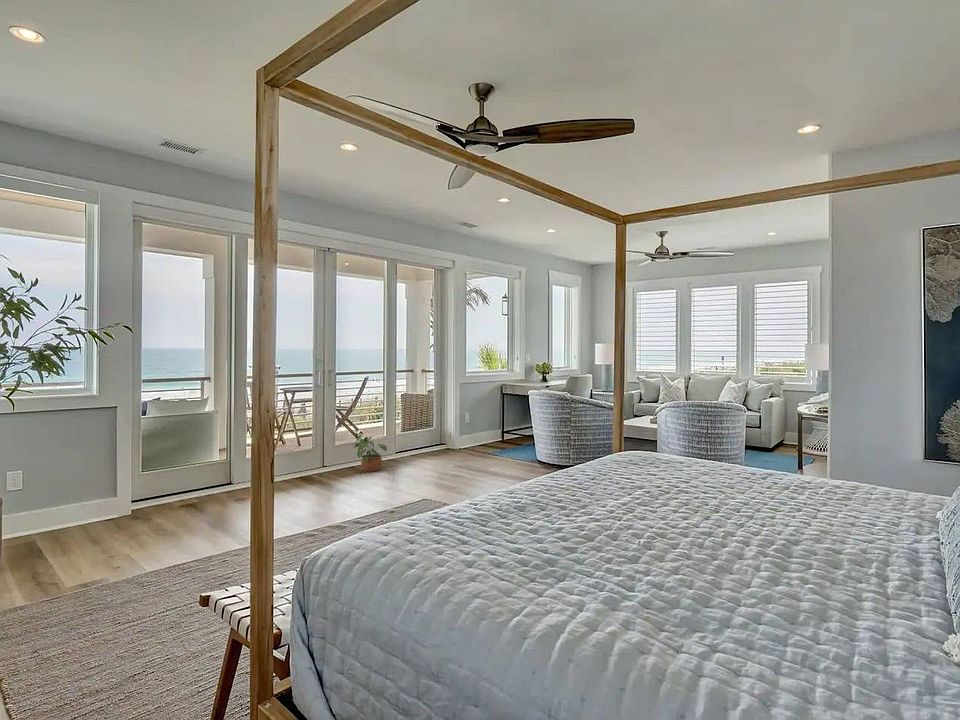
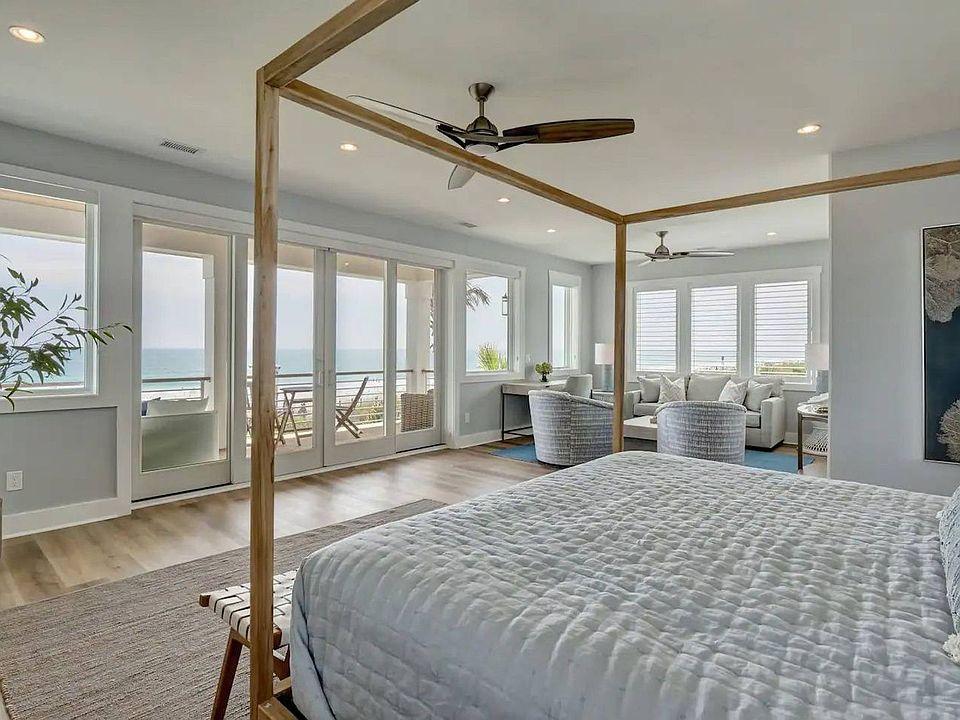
- potted plant [353,432,388,473]
